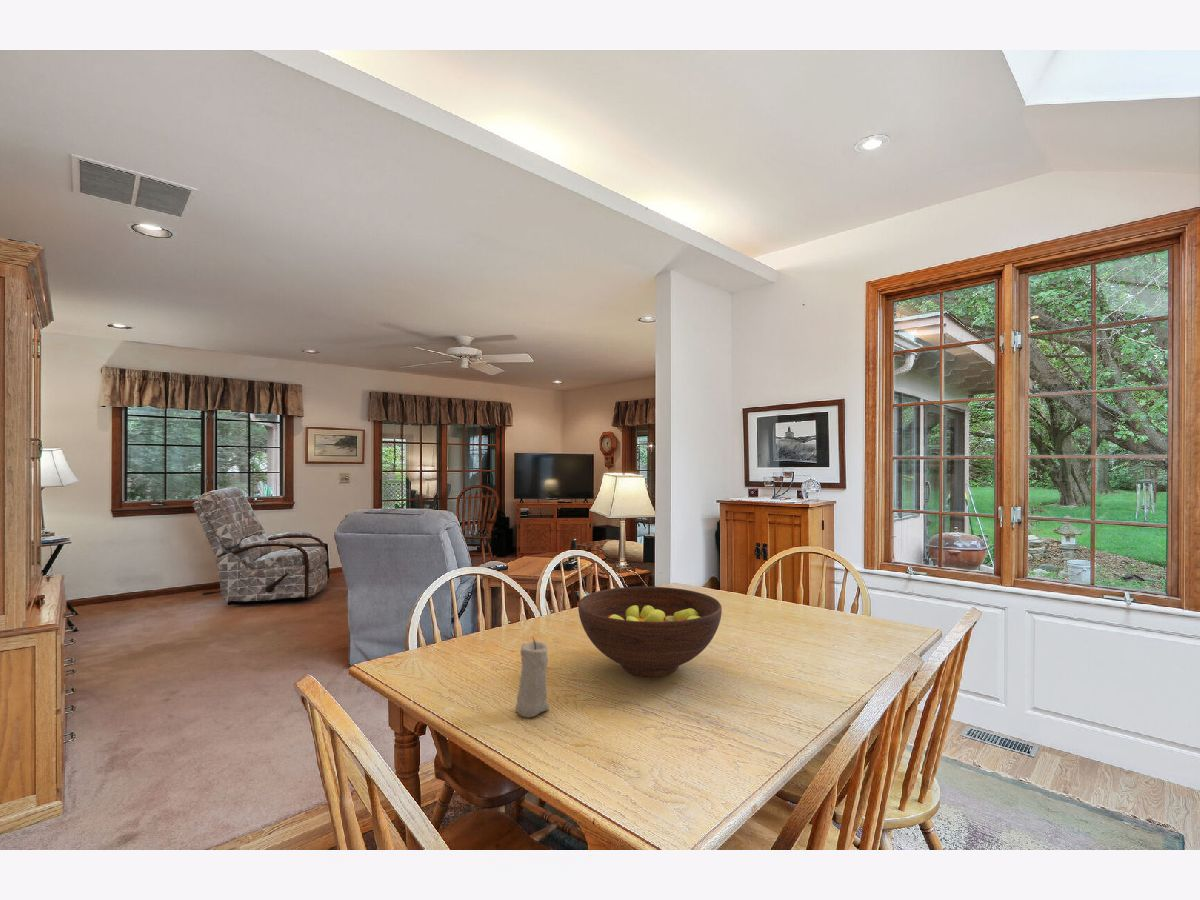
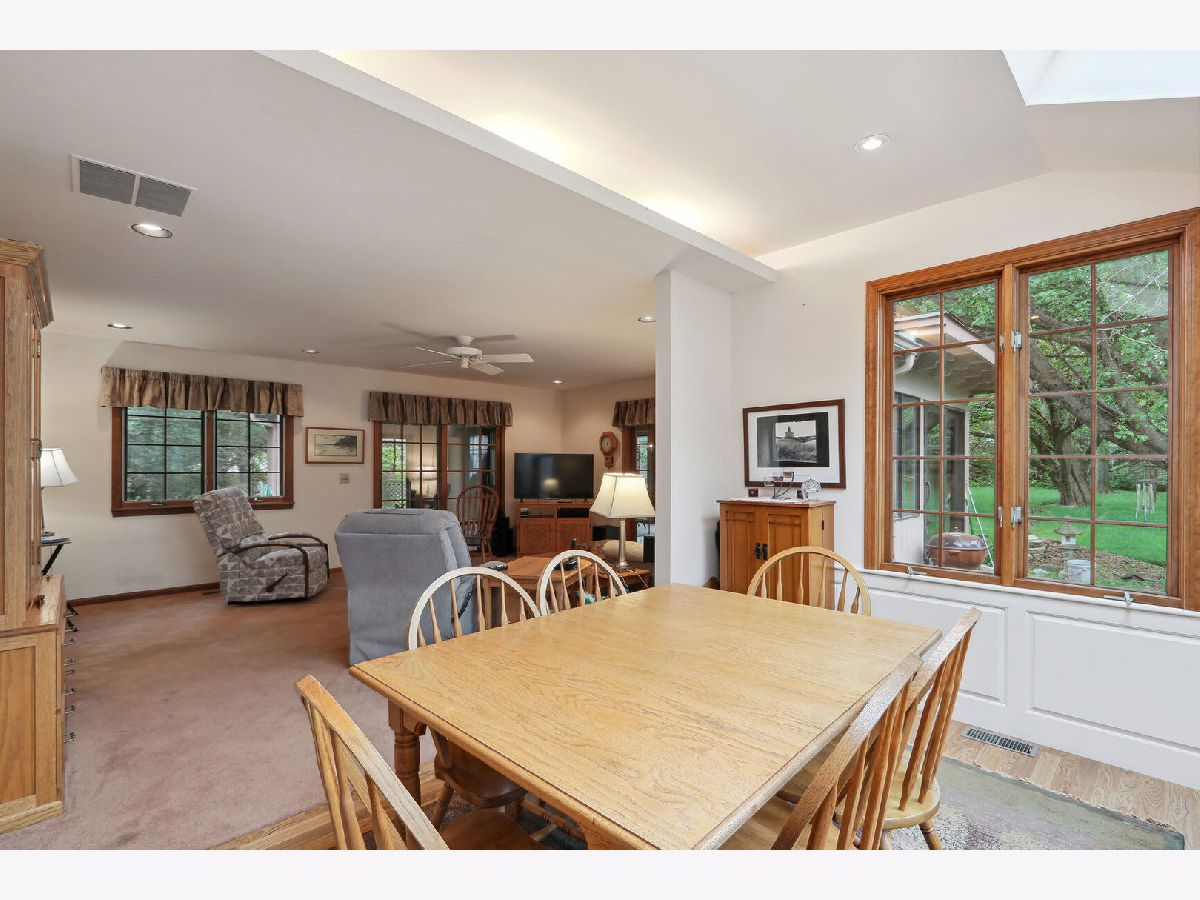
- fruit bowl [577,586,723,678]
- candle [514,636,550,718]
